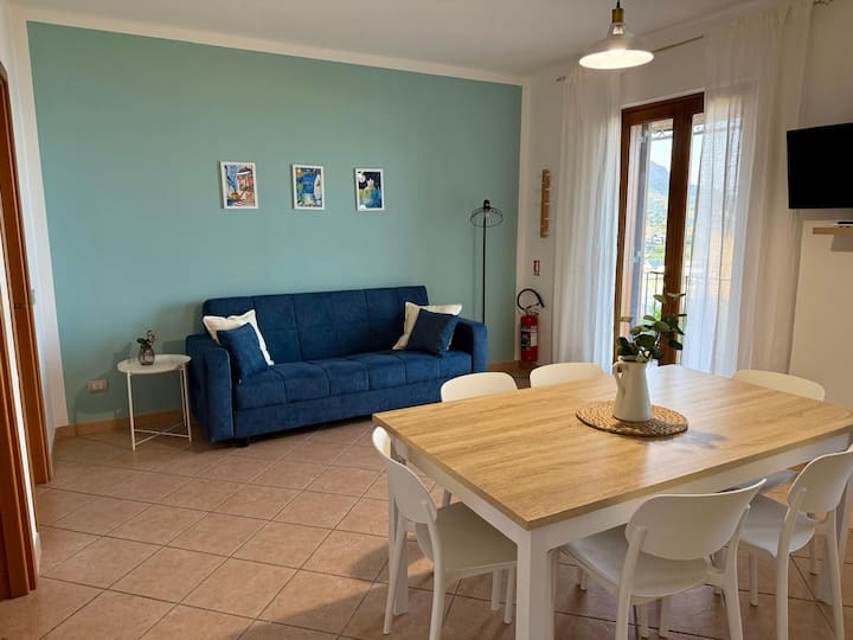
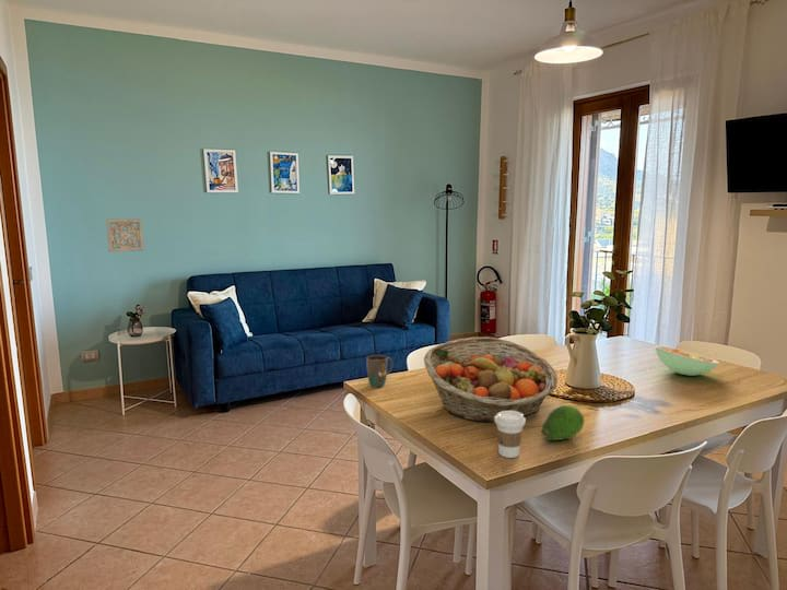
+ wall ornament [105,217,144,252]
+ fruit [541,404,585,441]
+ fruit basket [423,337,559,424]
+ coffee cup [494,411,527,459]
+ mug [366,354,395,388]
+ casserole [655,344,720,377]
